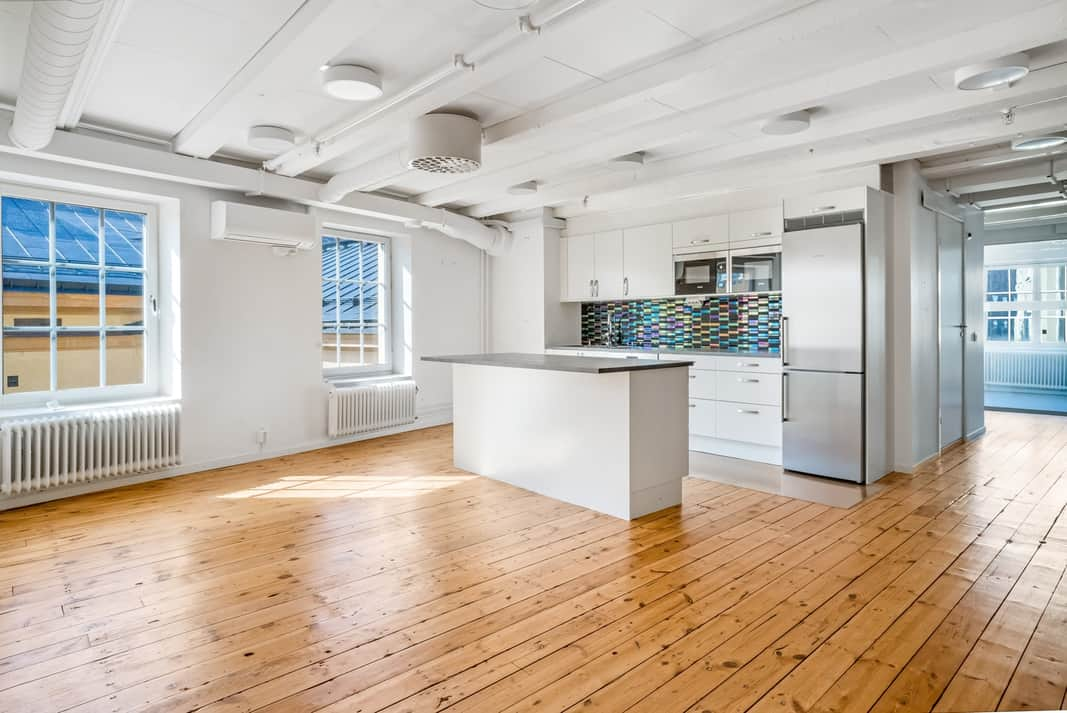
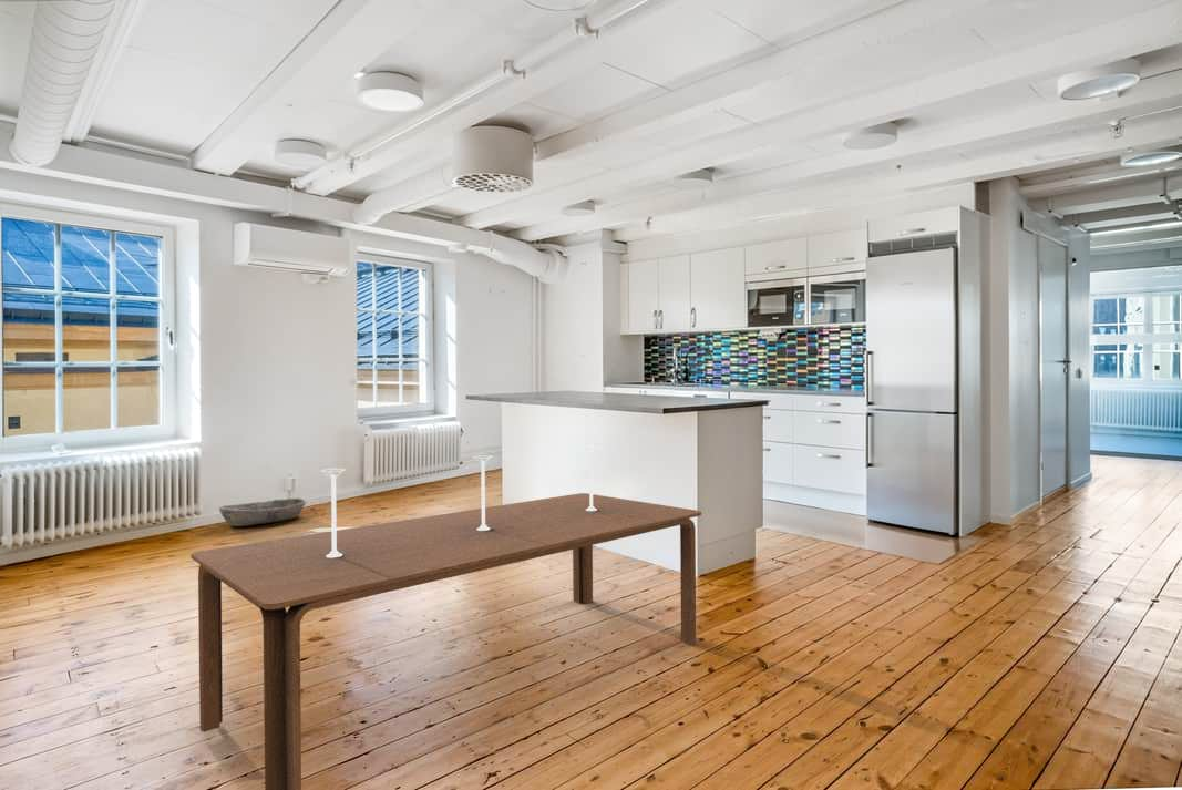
+ dining table [189,445,702,790]
+ basket [218,497,307,527]
